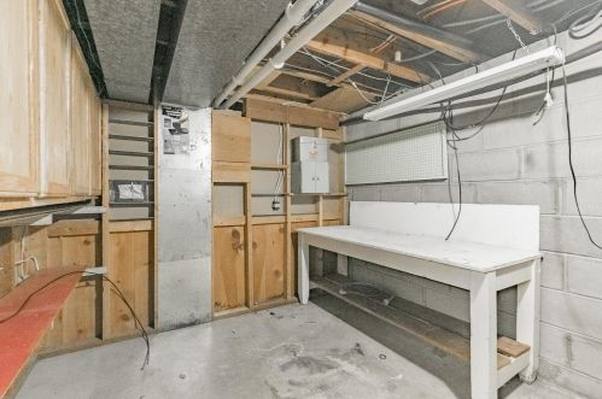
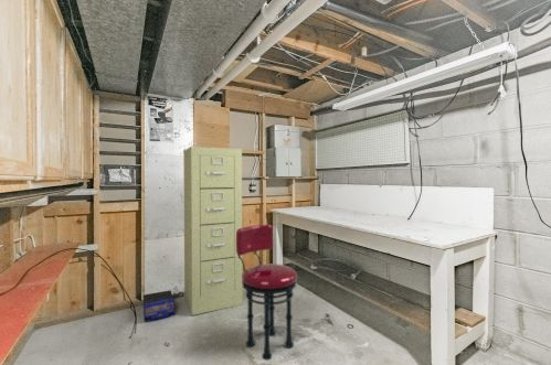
+ filing cabinet [182,146,244,316]
+ stool [236,224,298,362]
+ headphone box [142,289,176,323]
